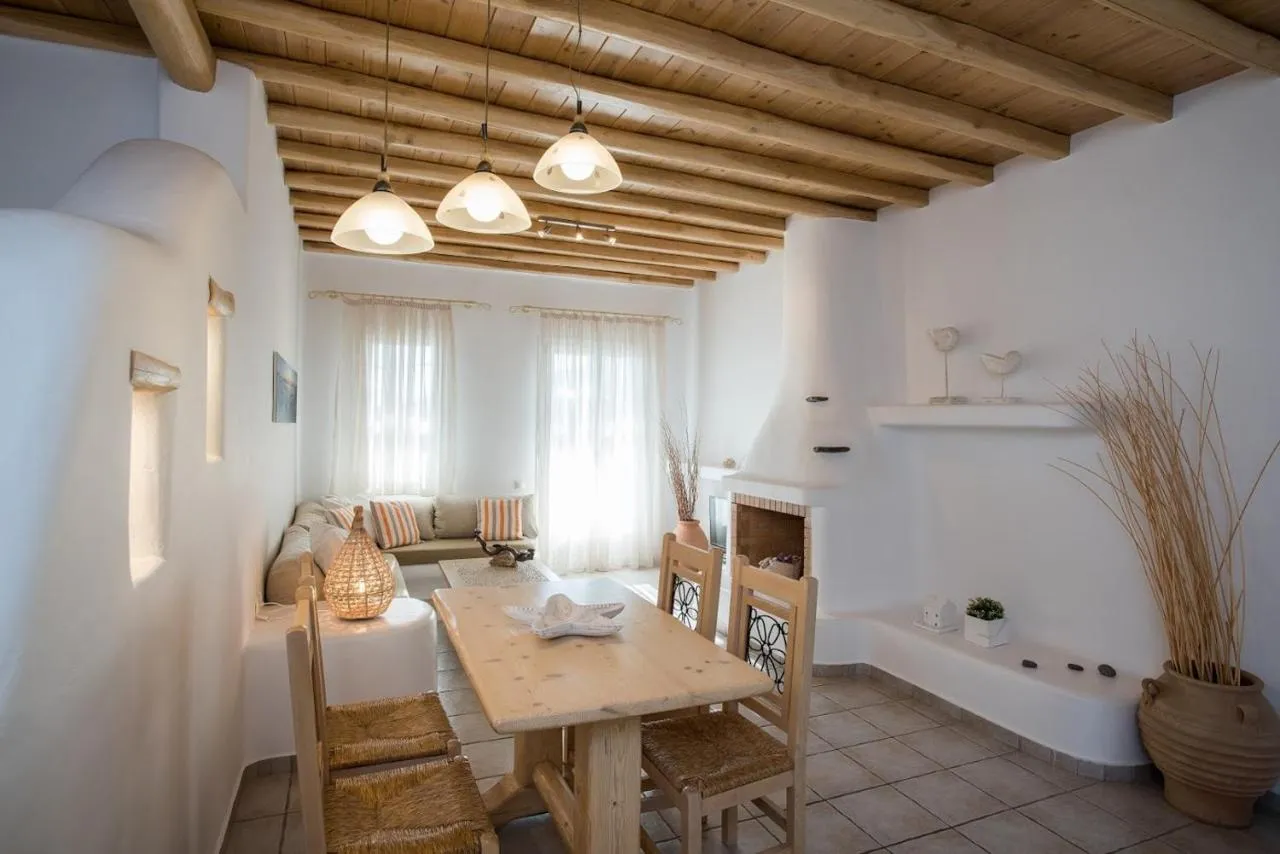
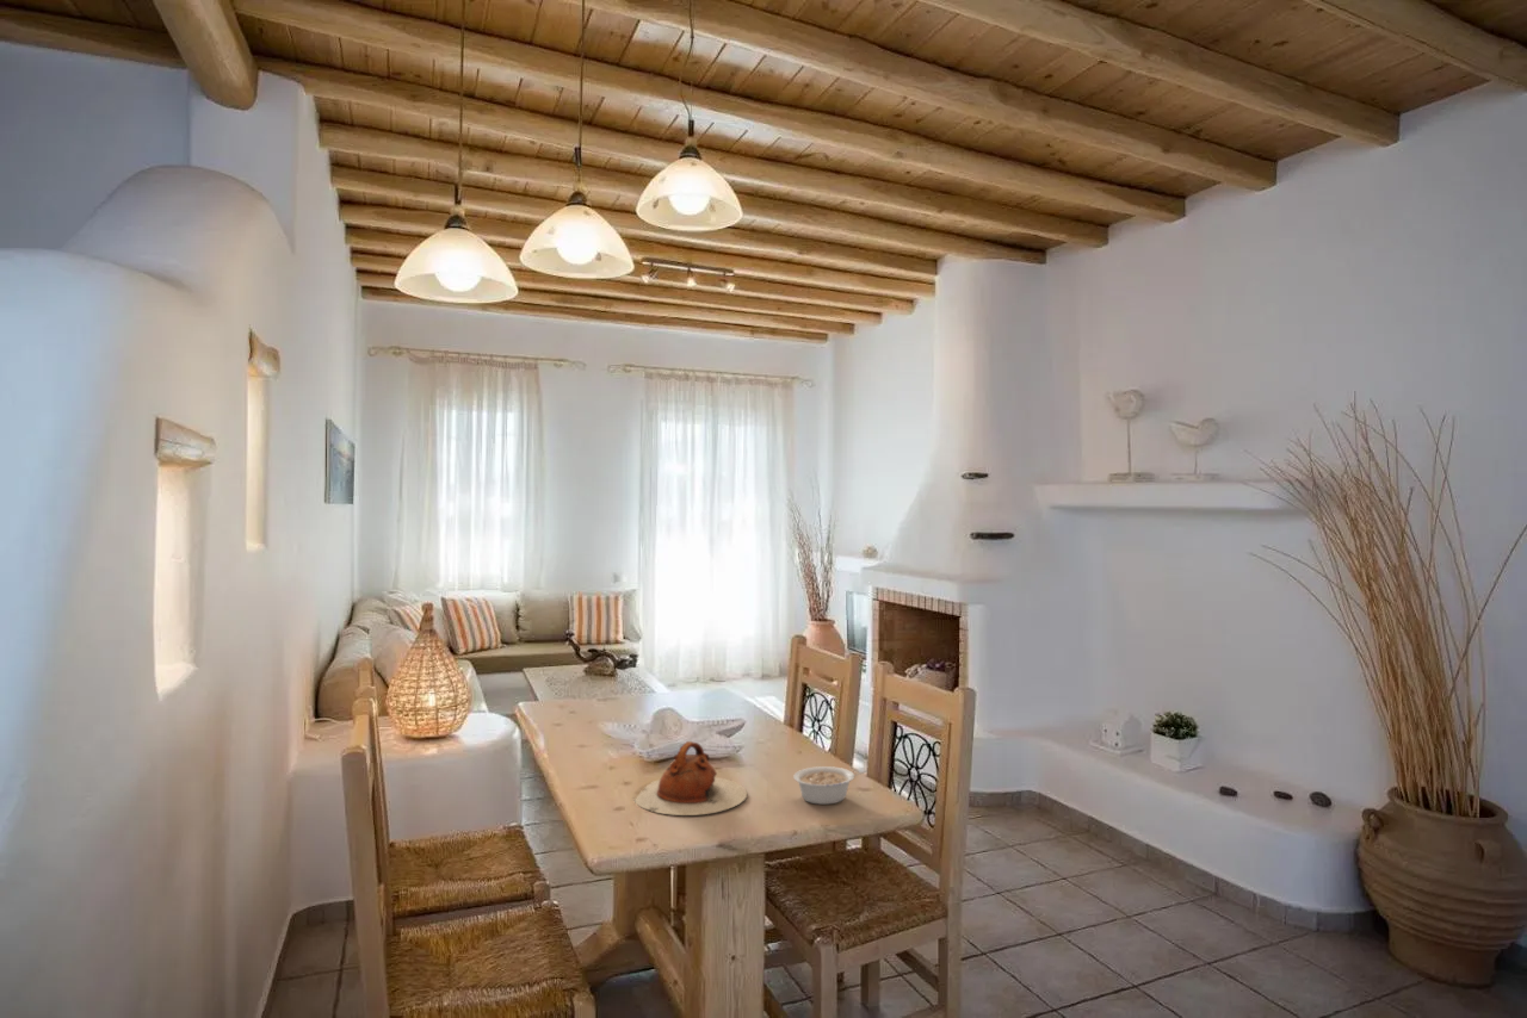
+ teapot [632,740,748,817]
+ legume [792,765,868,806]
